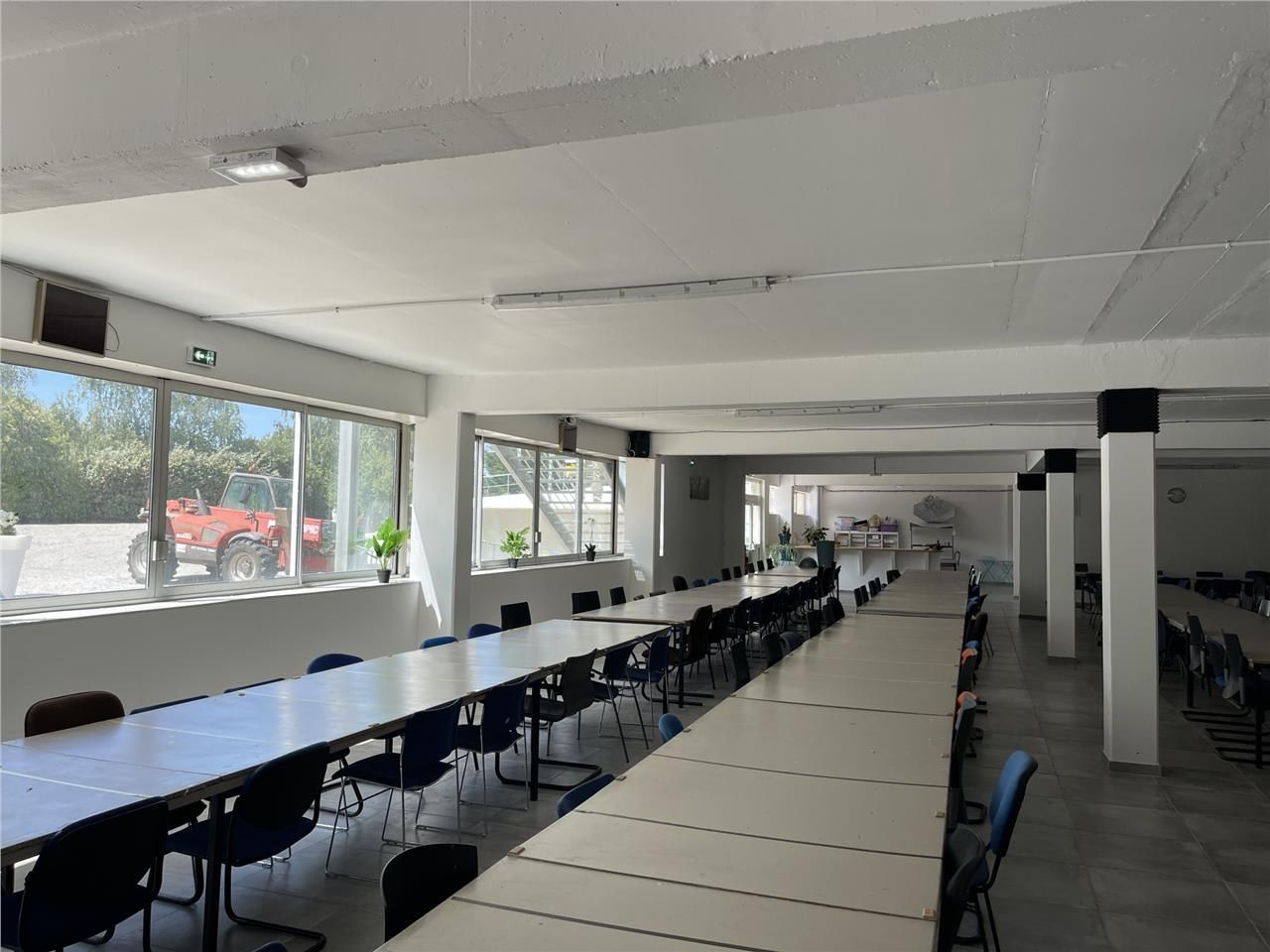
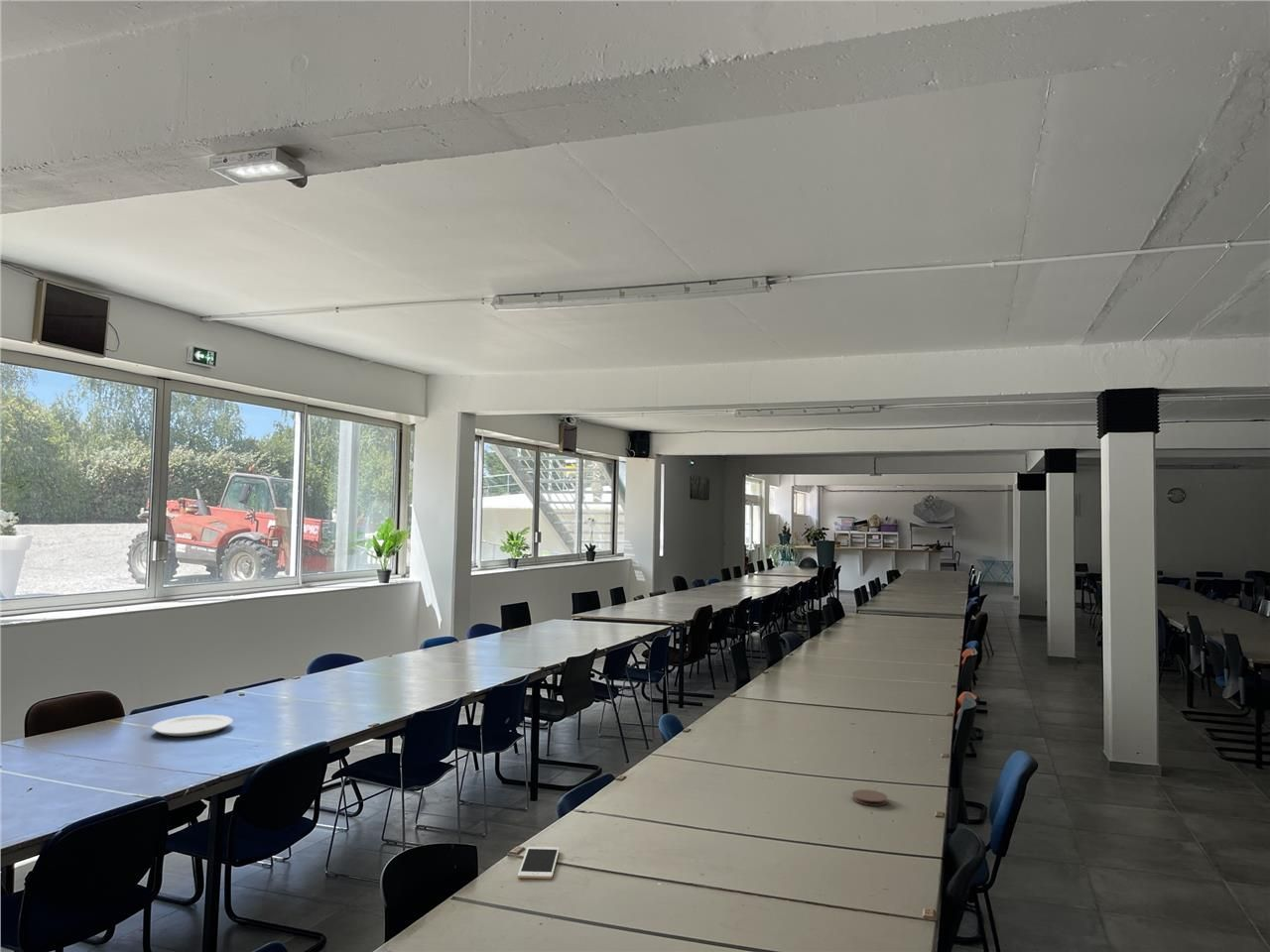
+ coaster [851,788,888,807]
+ plate [151,714,233,737]
+ cell phone [517,846,561,880]
